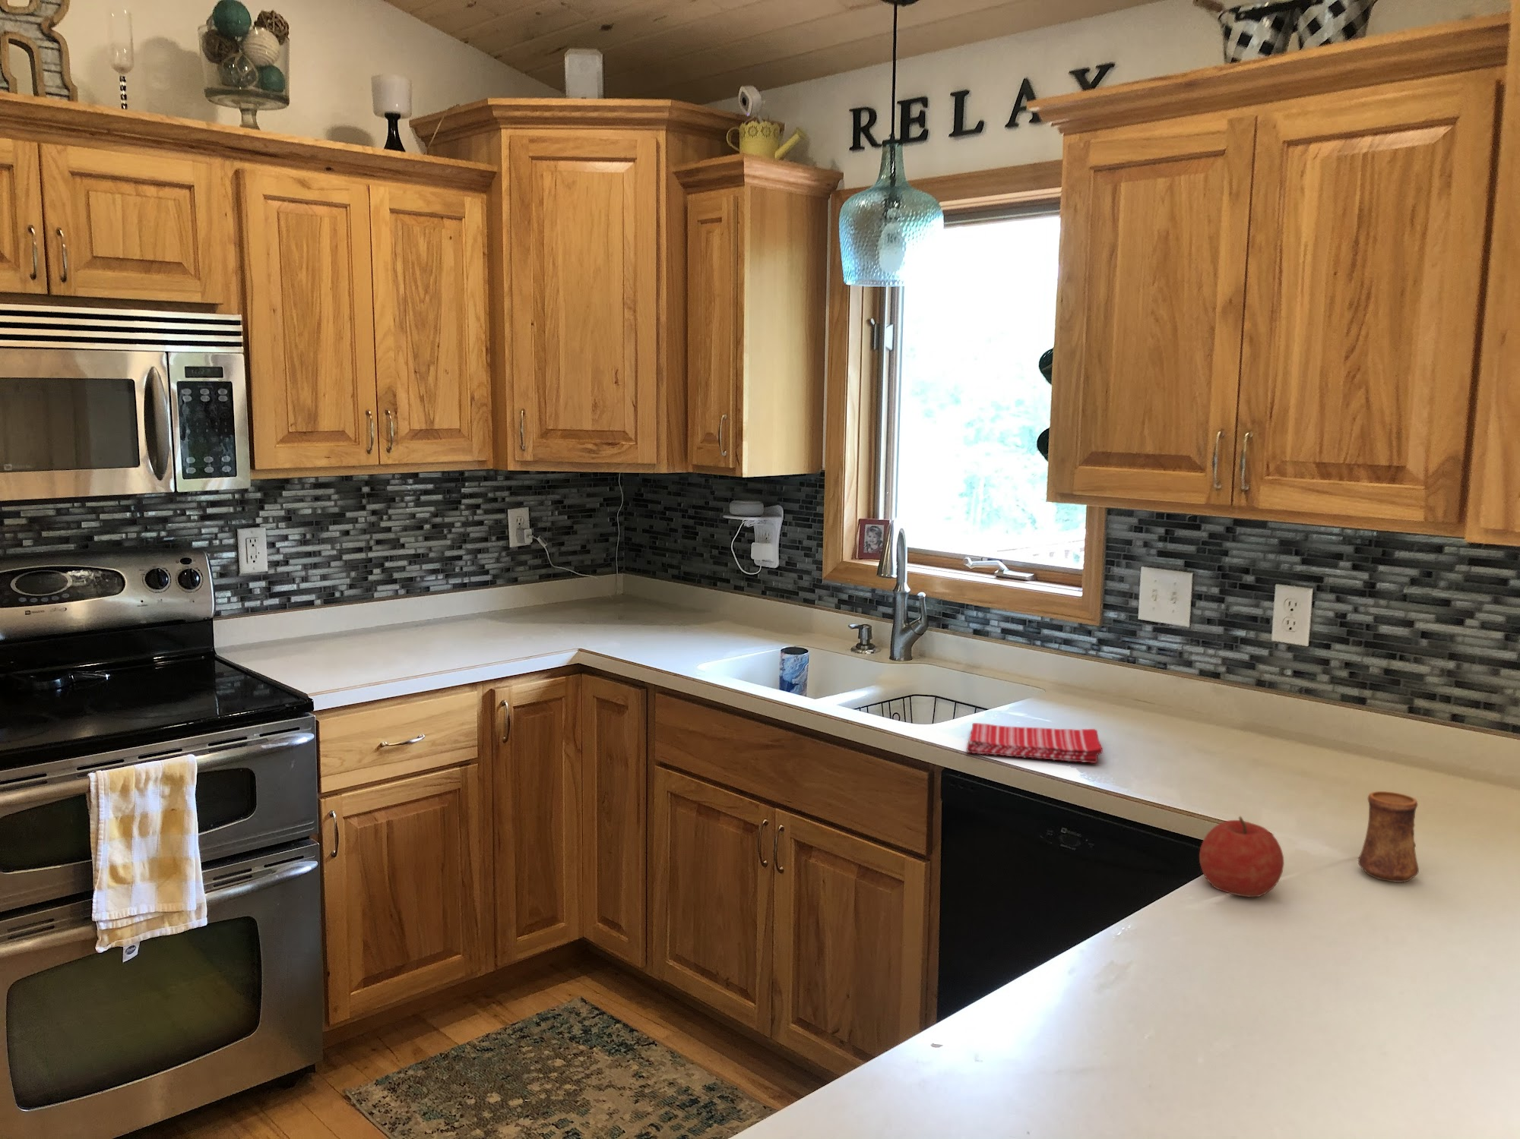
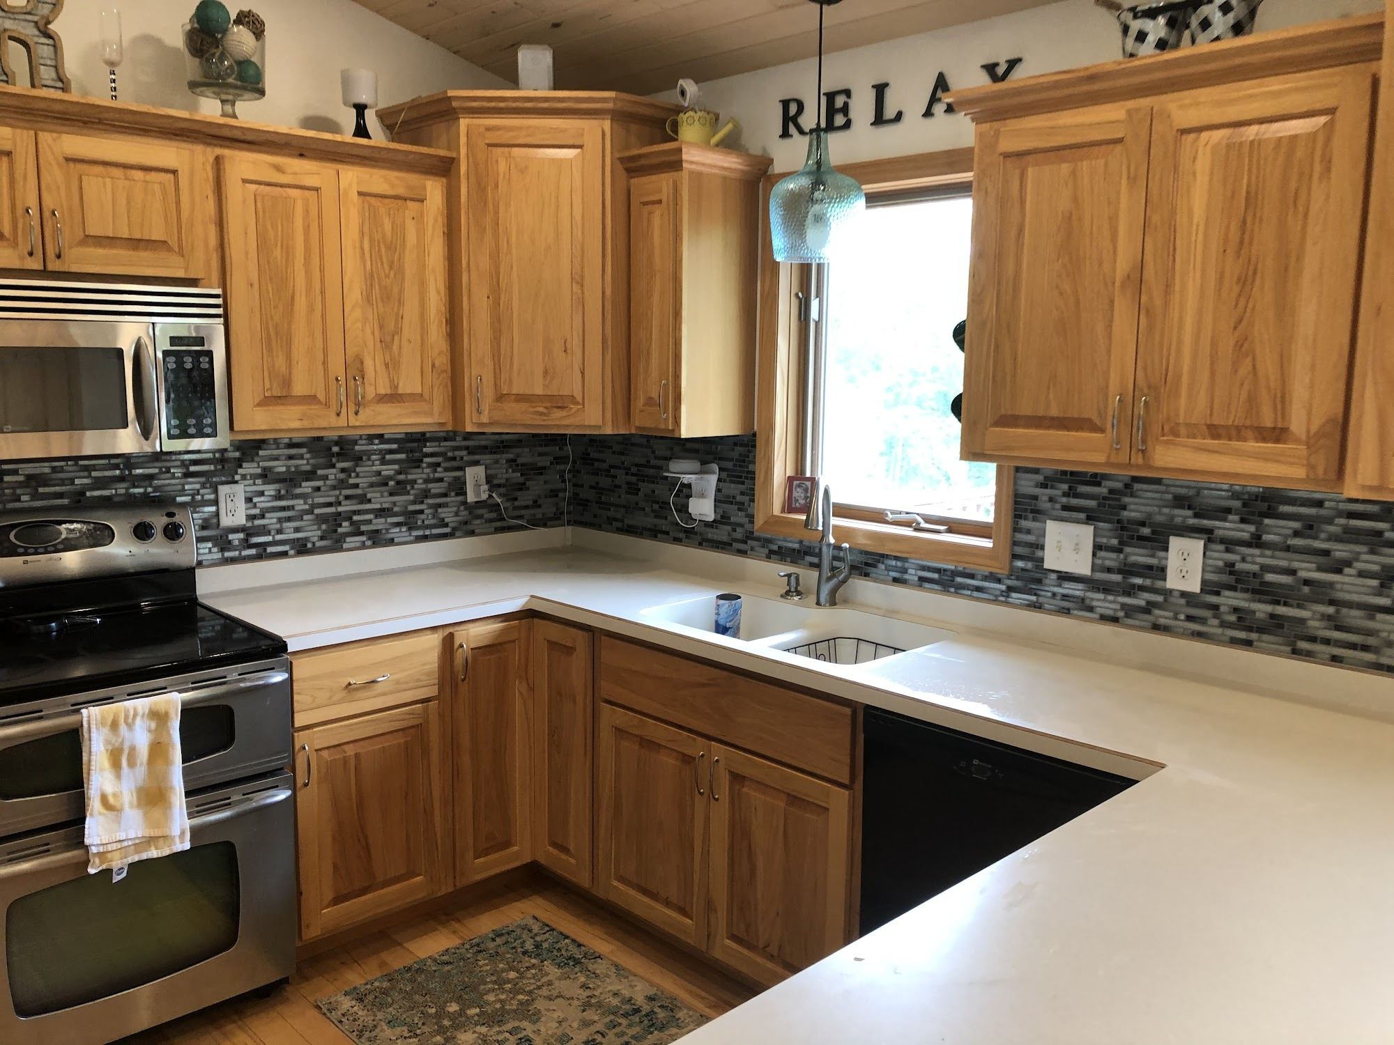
- cup [1357,791,1419,883]
- fruit [1198,816,1284,899]
- dish towel [966,723,1103,763]
